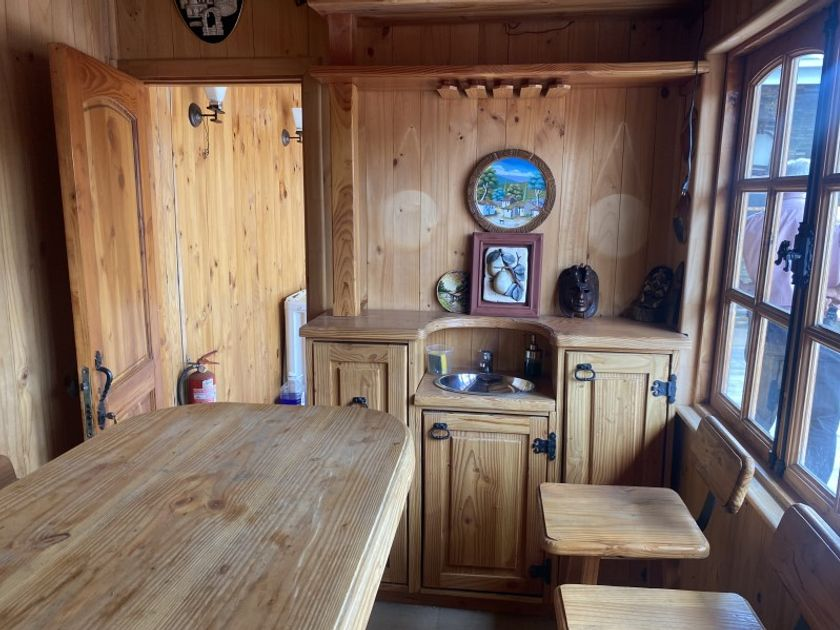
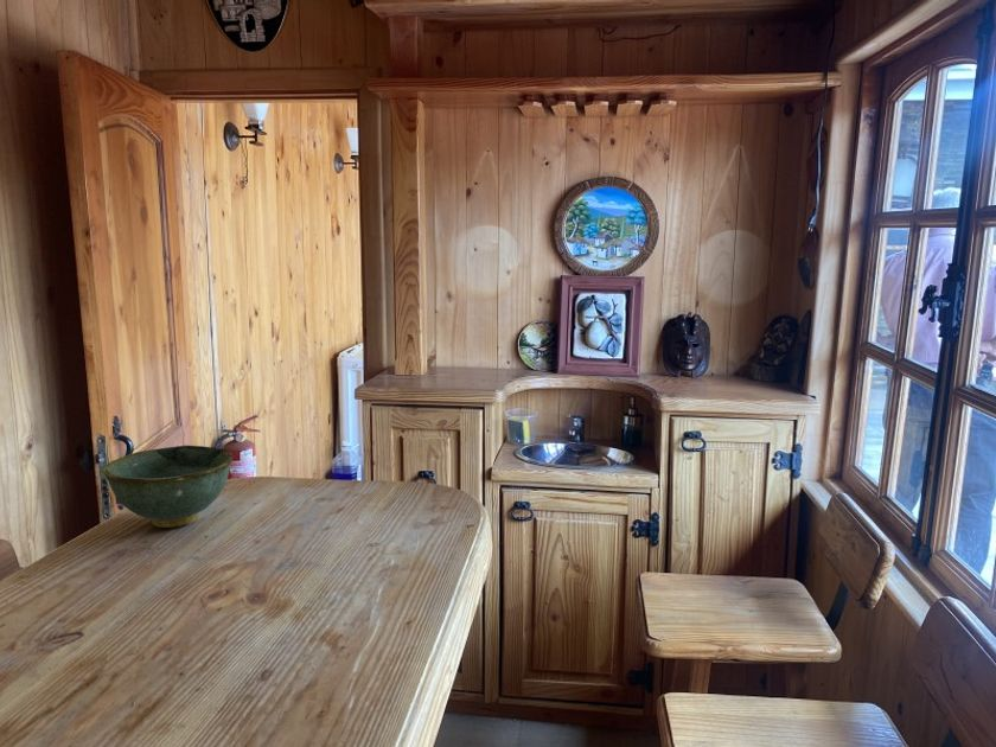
+ bowl [102,445,235,529]
